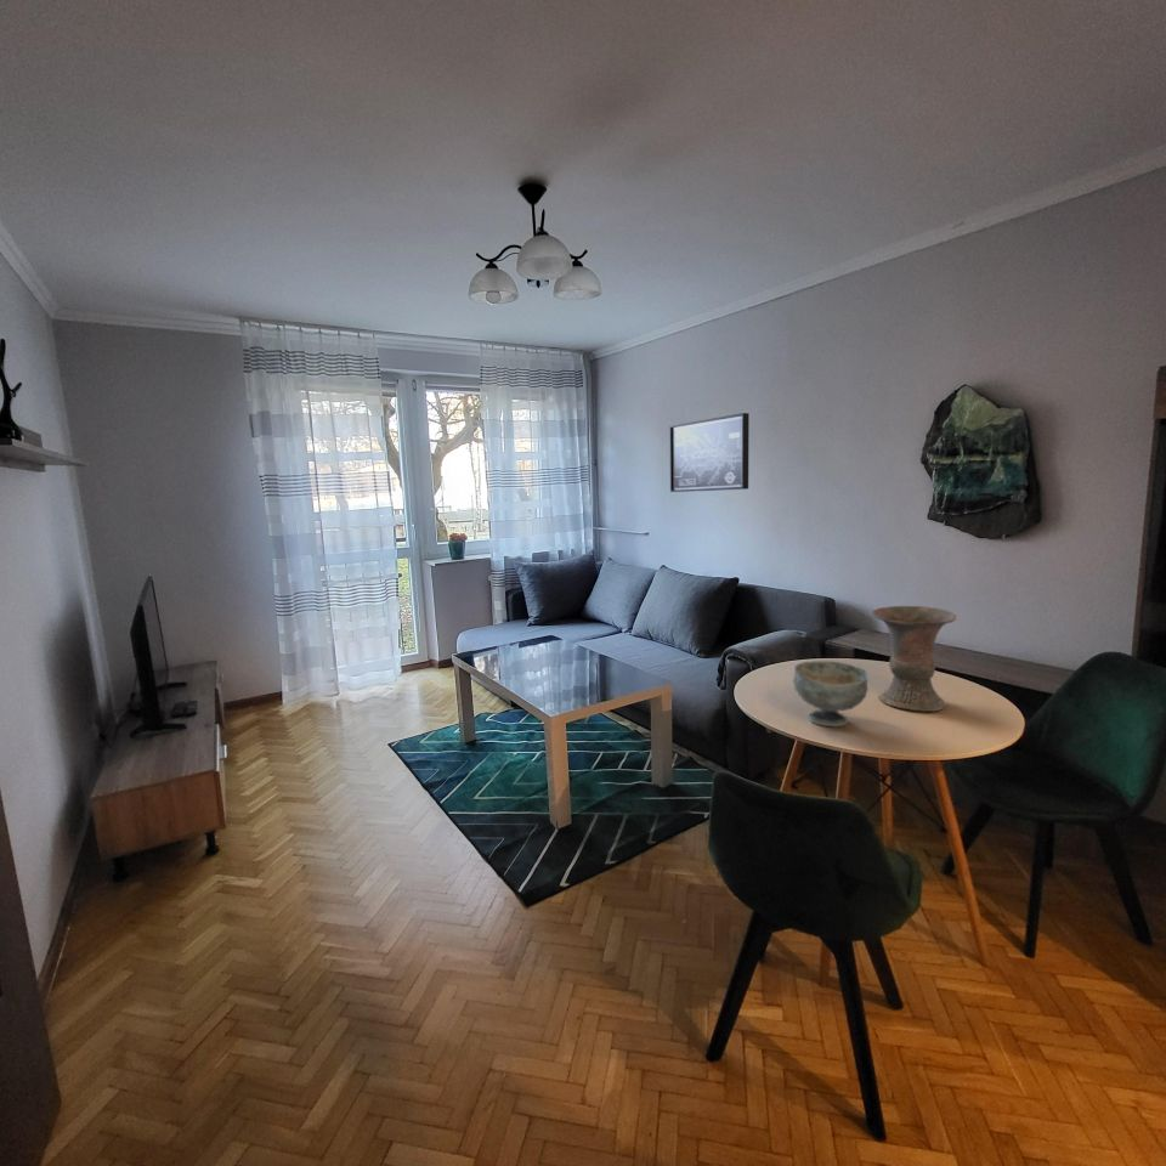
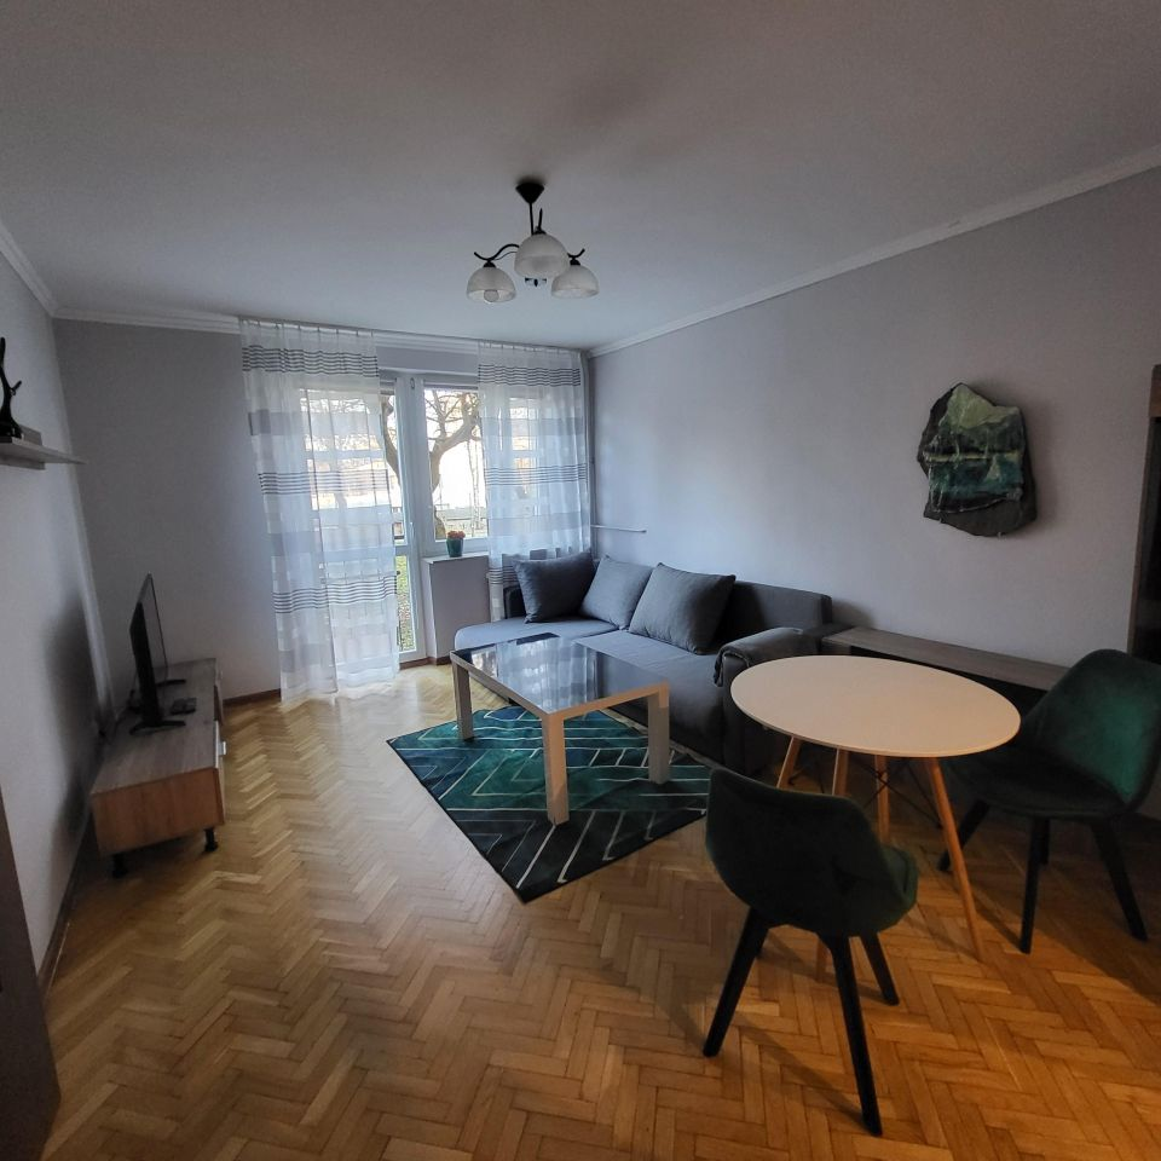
- vase [871,605,957,713]
- wall art [668,412,751,493]
- bowl [792,660,870,728]
